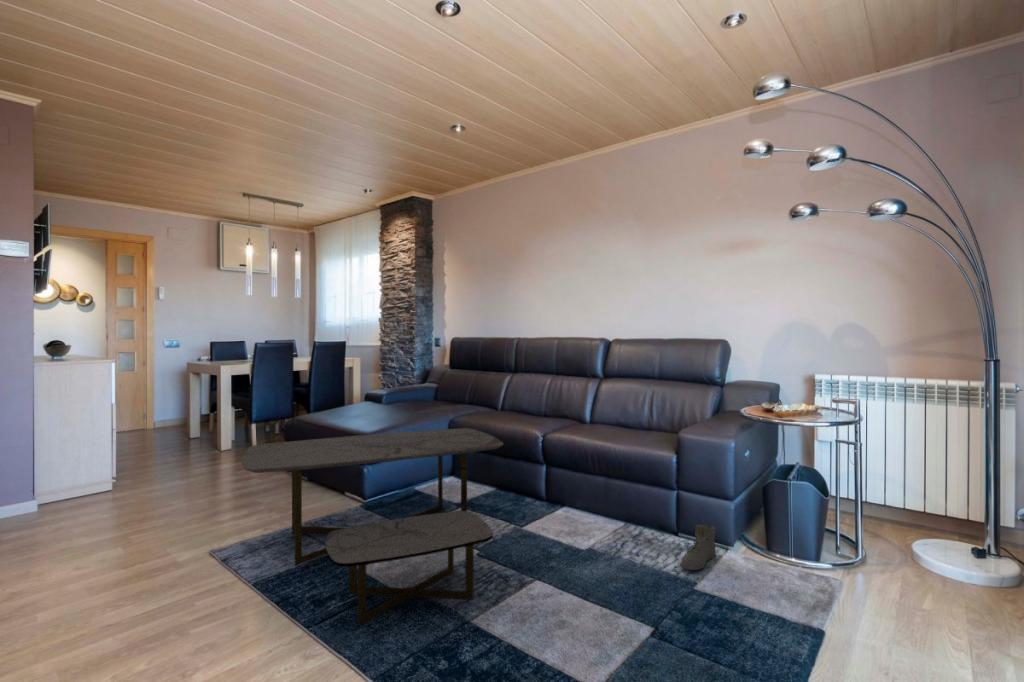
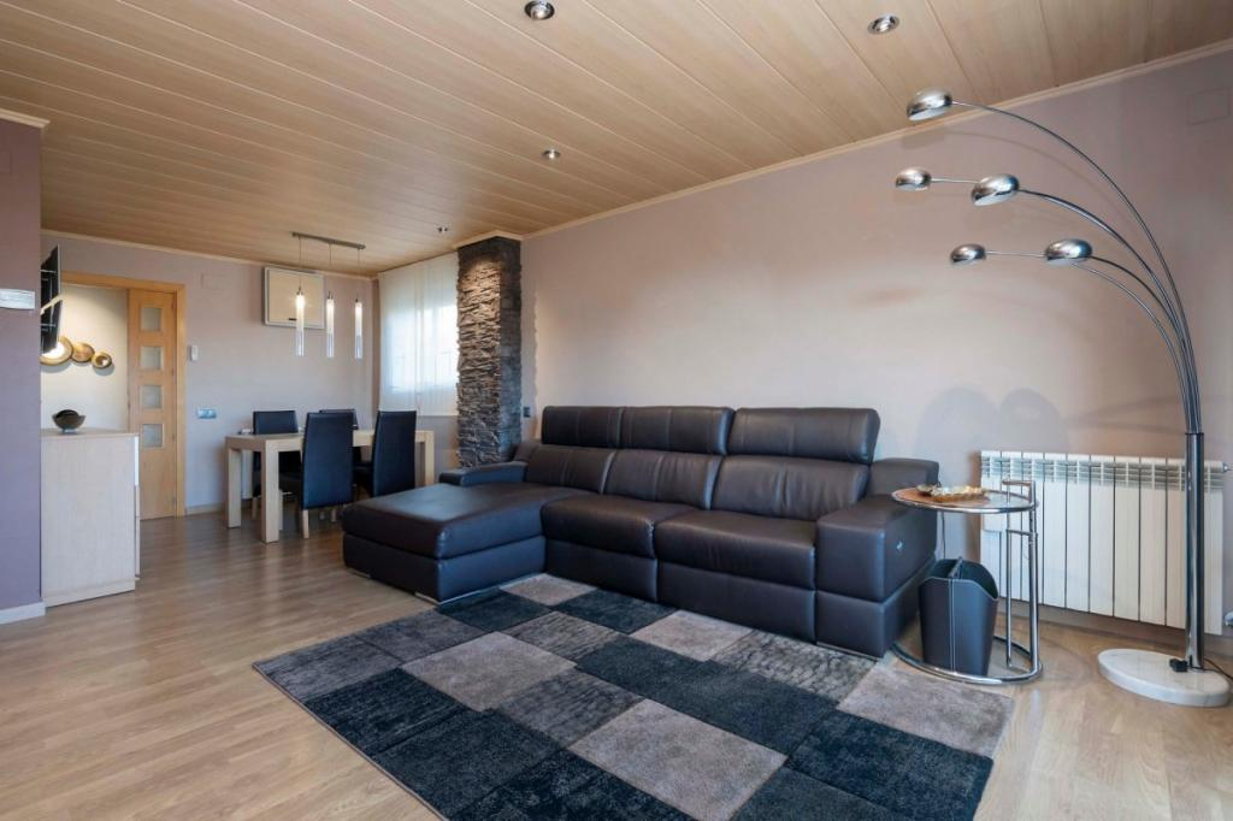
- coffee table [241,427,504,627]
- sneaker [680,524,717,571]
